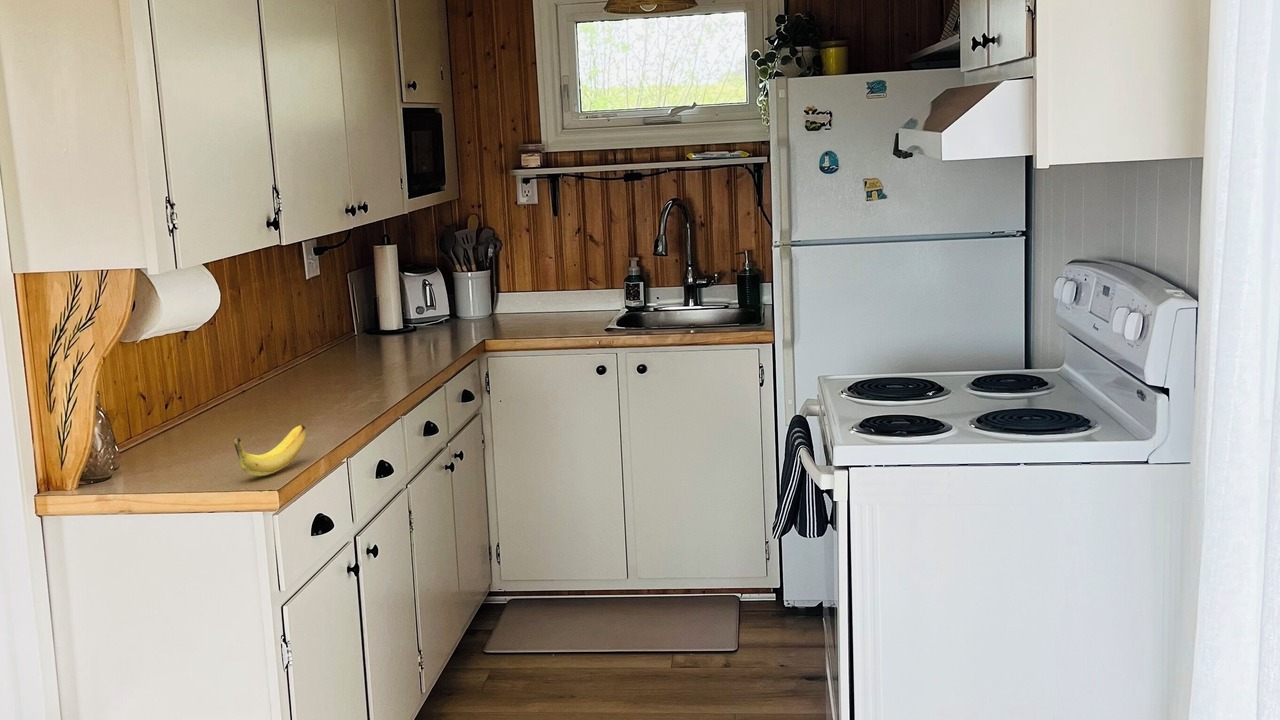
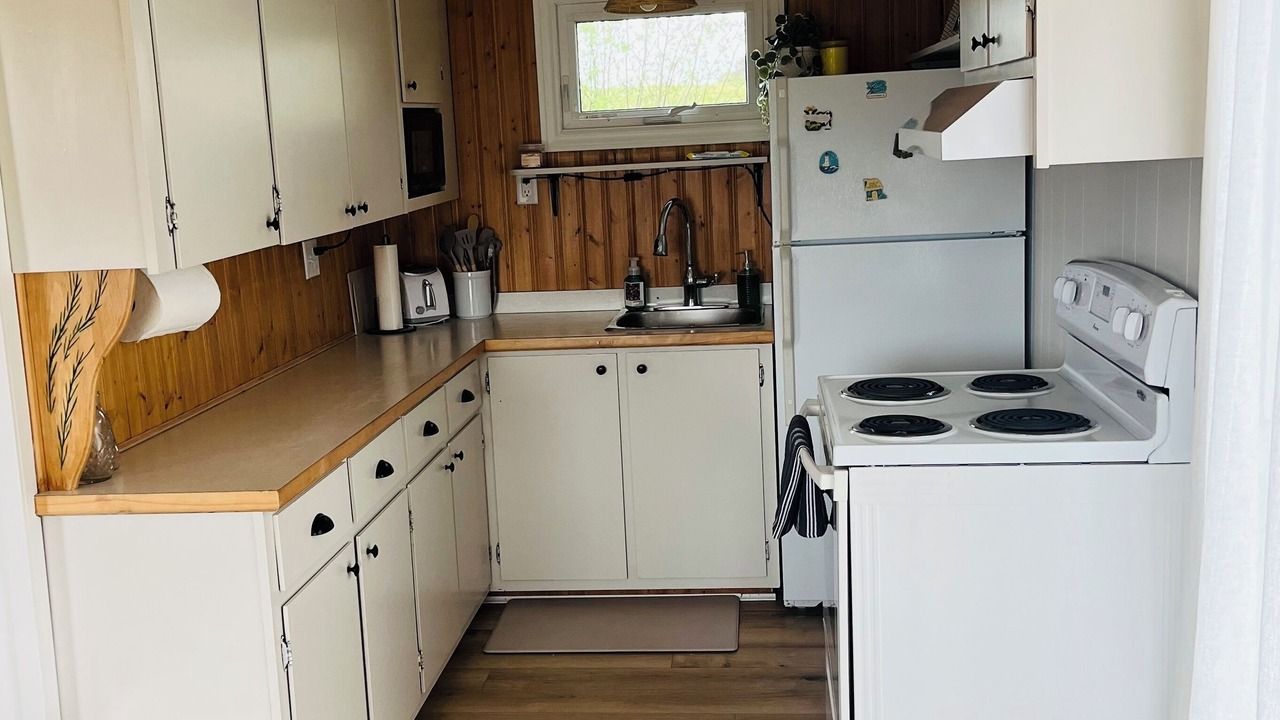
- banana [233,424,307,477]
